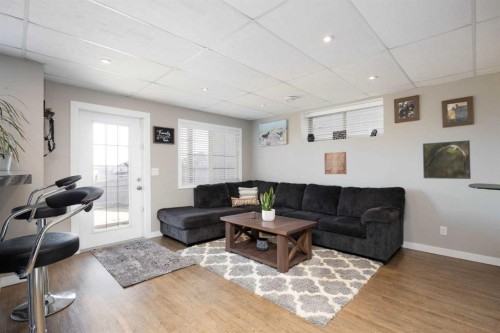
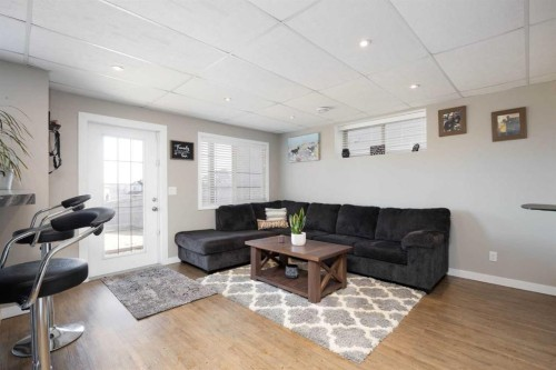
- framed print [422,139,472,180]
- wall art [323,151,347,175]
